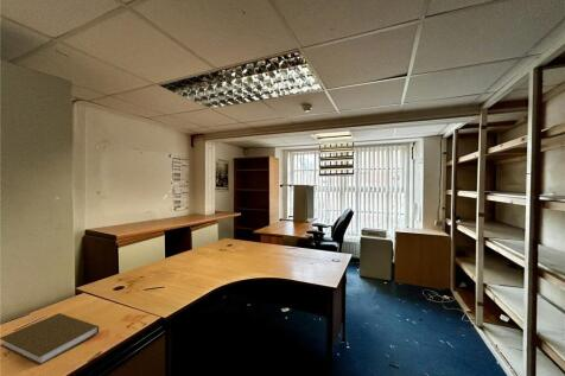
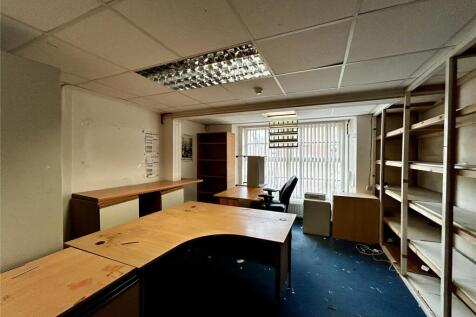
- book [0,312,100,367]
